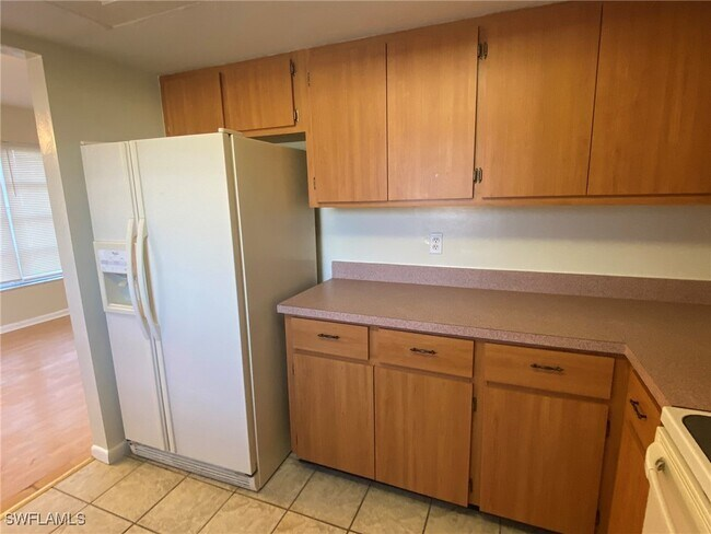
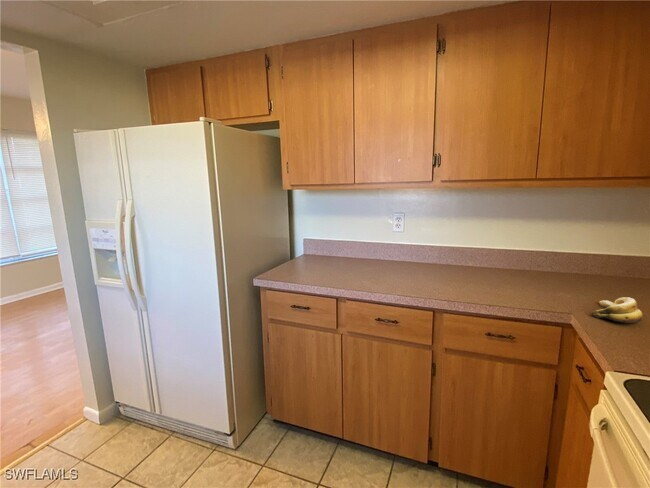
+ banana [590,296,643,324]
